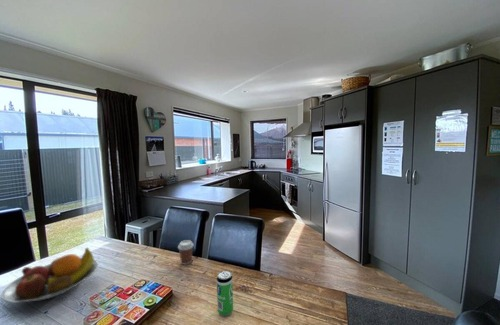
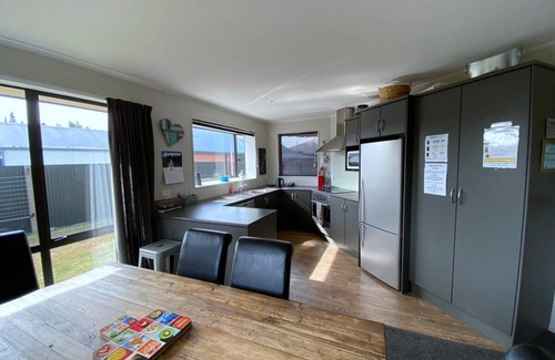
- beverage can [216,270,234,318]
- coffee cup [177,239,195,266]
- fruit bowl [0,247,100,304]
